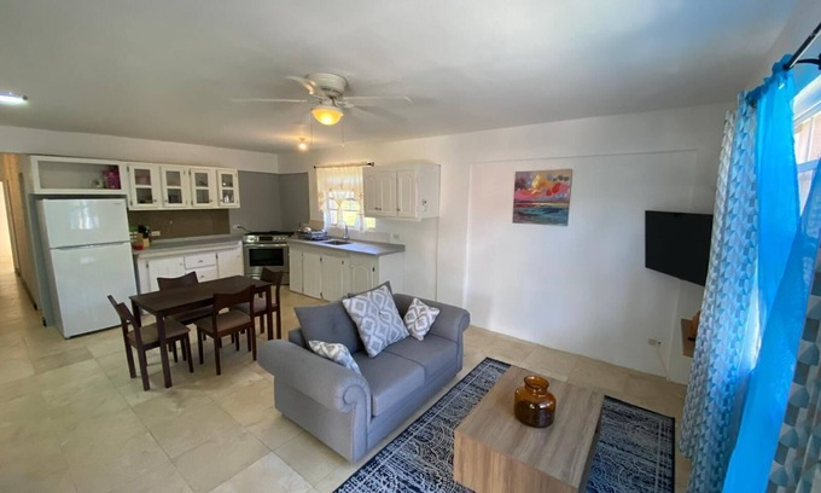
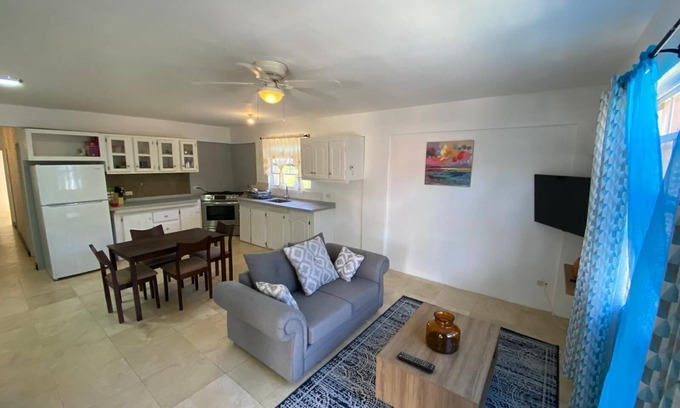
+ remote control [396,351,436,373]
